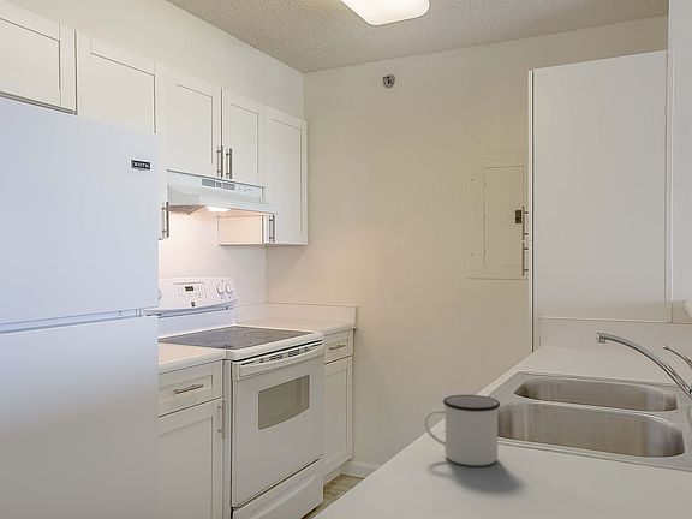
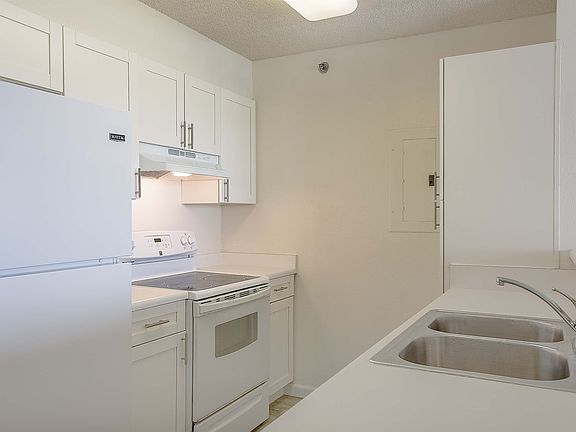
- mug [424,394,501,467]
